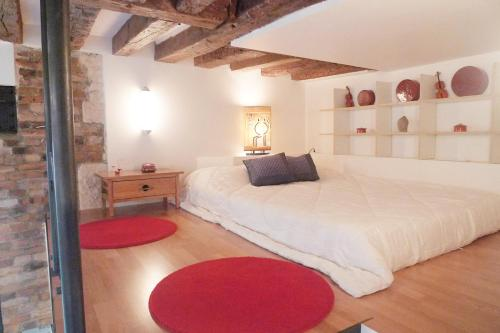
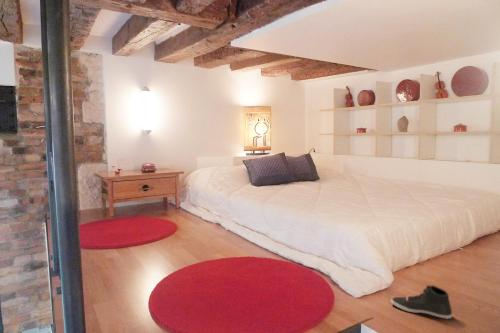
+ sneaker [390,284,454,320]
